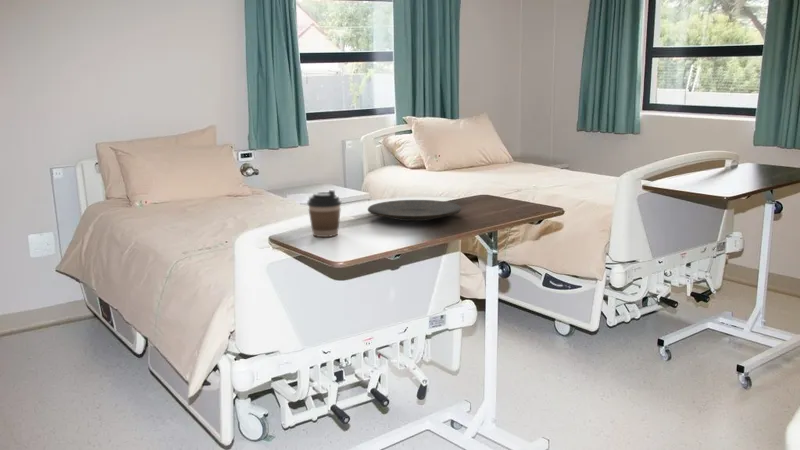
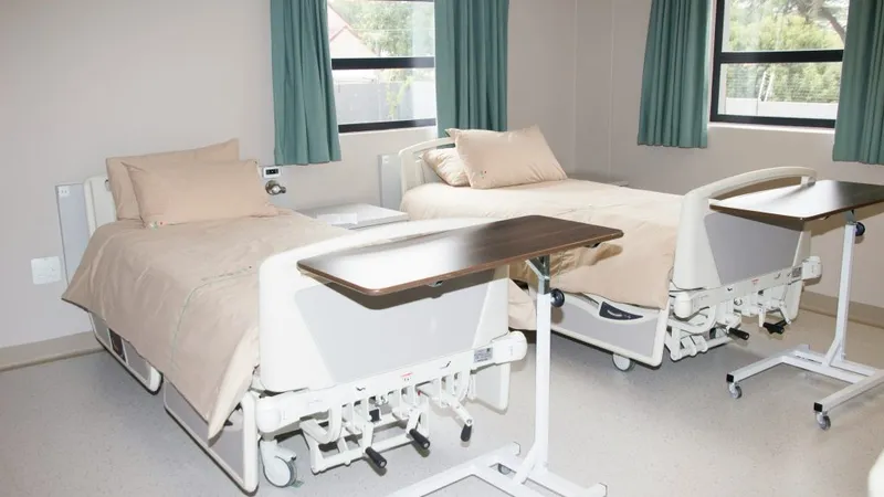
- plate [367,199,462,222]
- coffee cup [306,189,342,238]
